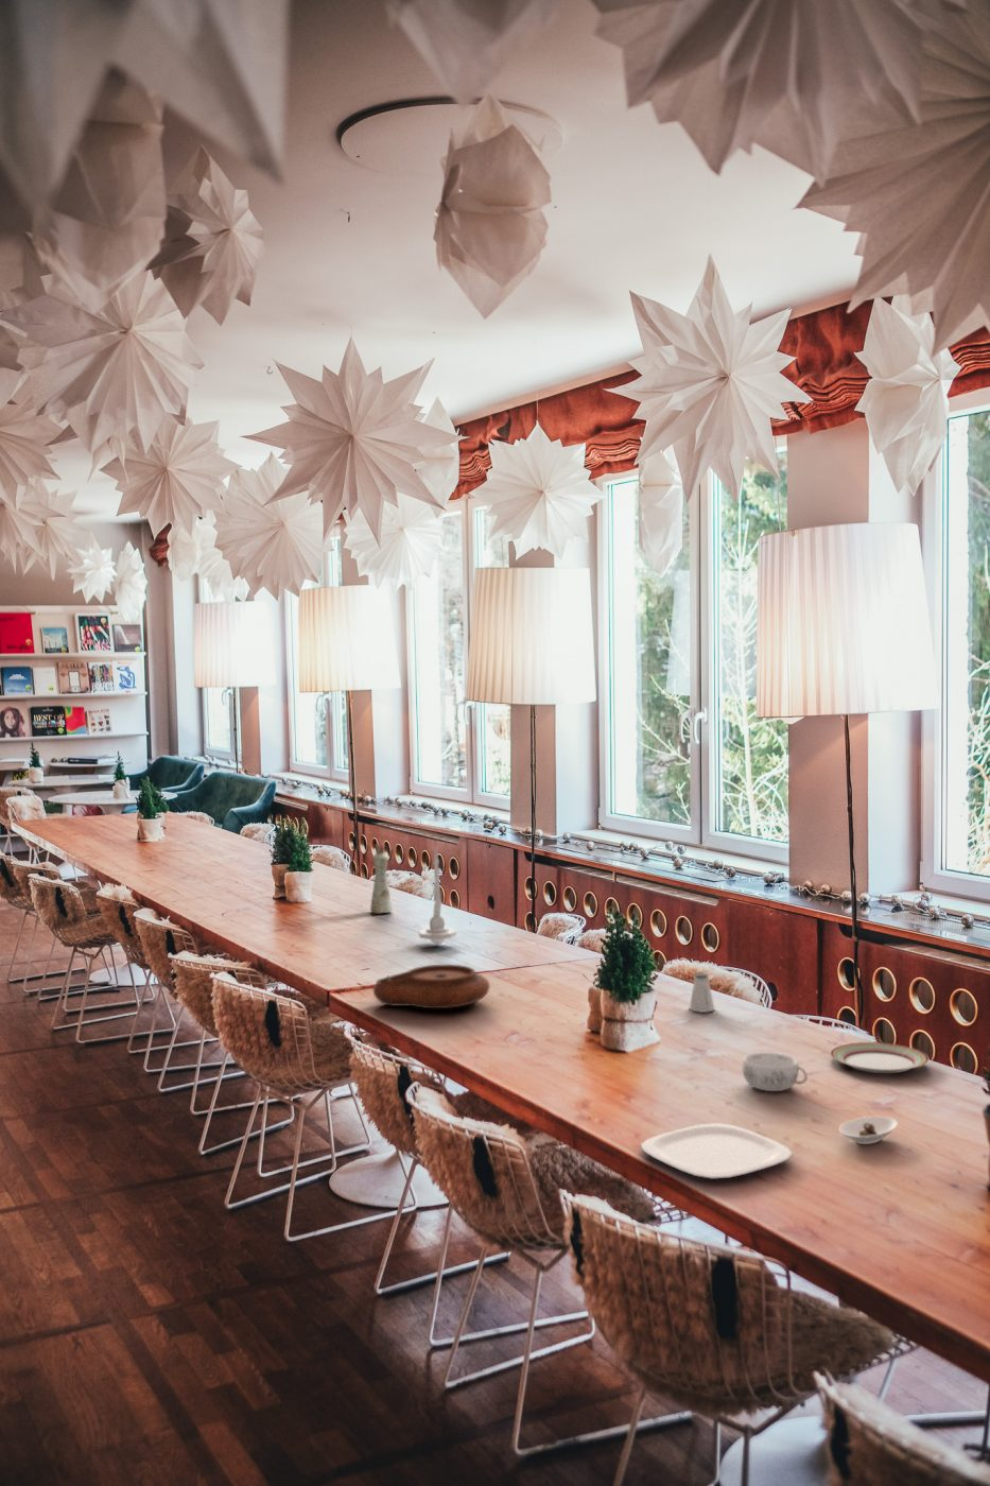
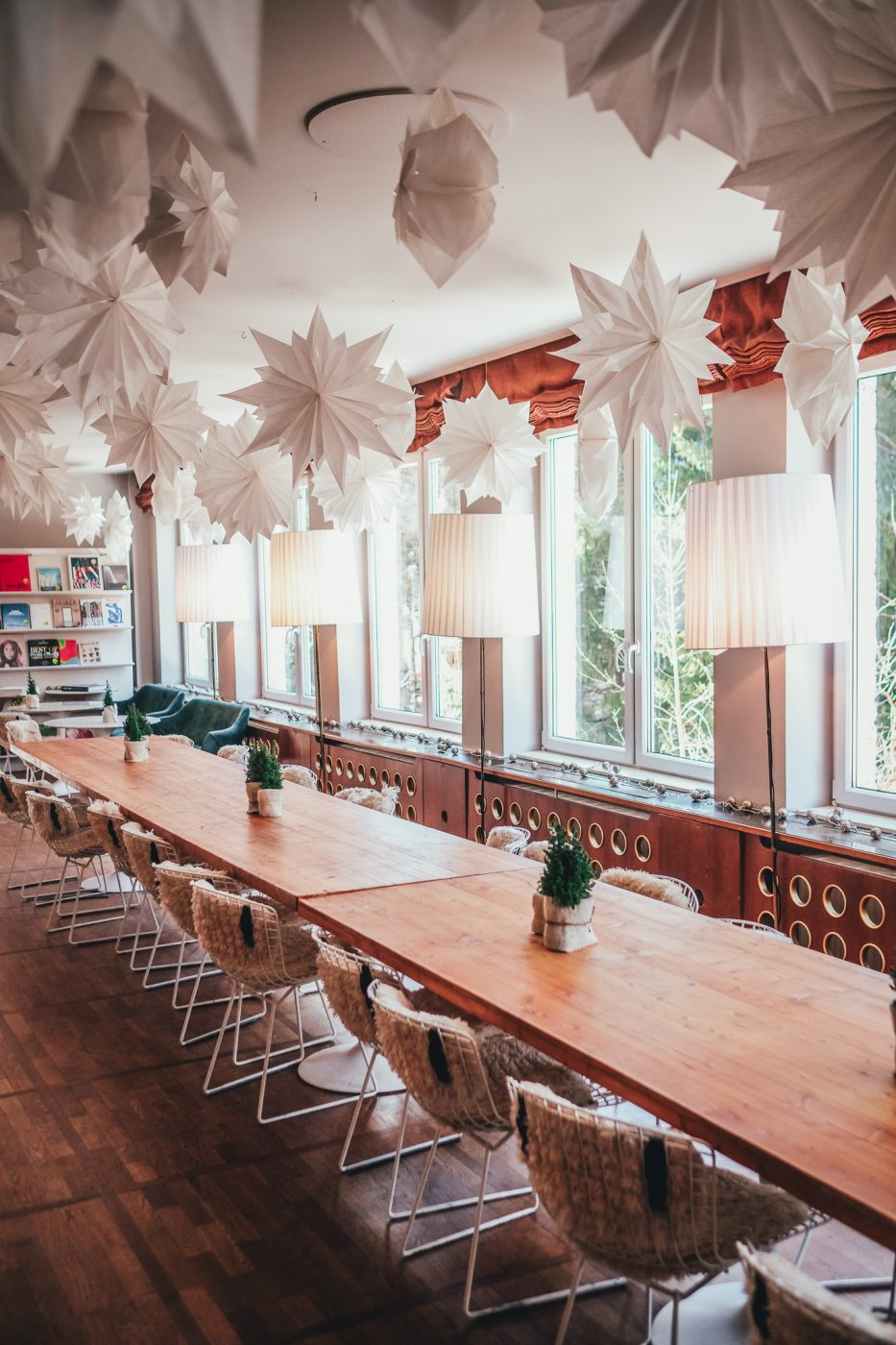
- decorative bowl [740,1052,809,1093]
- plate [640,1121,793,1180]
- saltshaker [687,972,716,1013]
- saucer [839,1116,898,1146]
- candlestick [418,845,457,946]
- plate [372,963,492,1010]
- plate [829,1041,929,1074]
- bottle [369,843,393,915]
